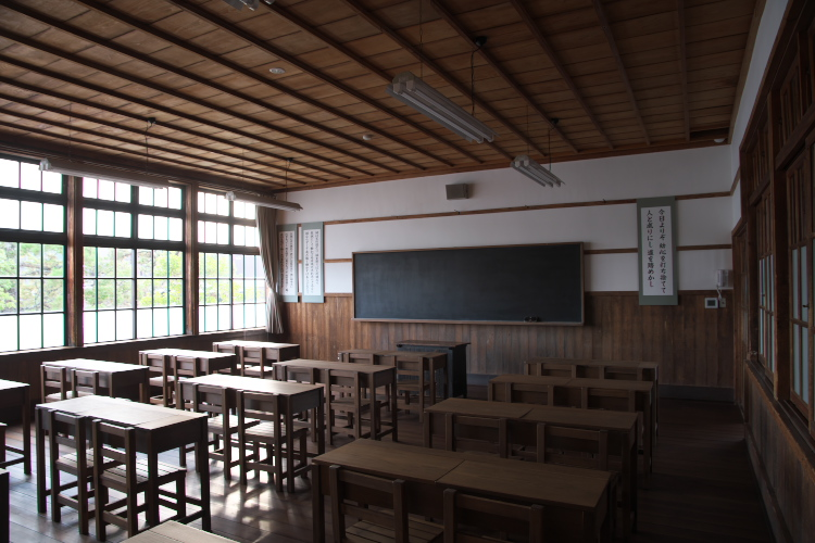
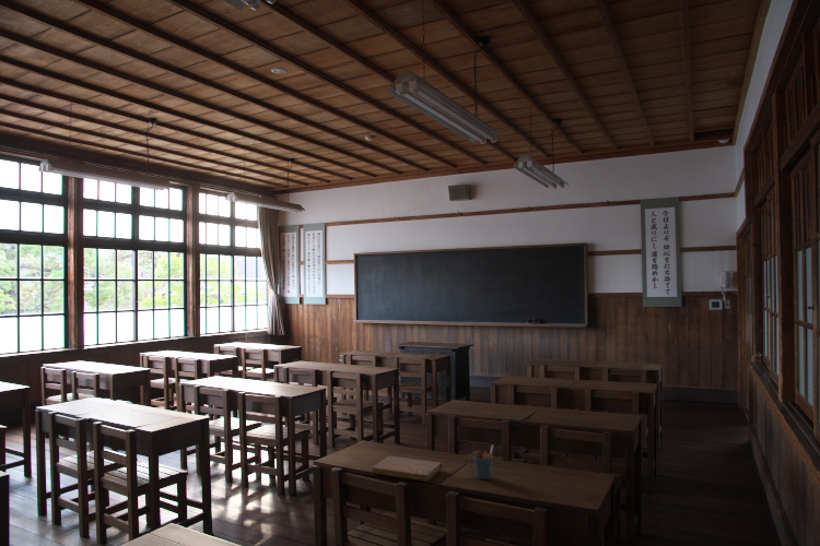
+ pen holder [472,444,494,480]
+ notebook [371,455,443,483]
